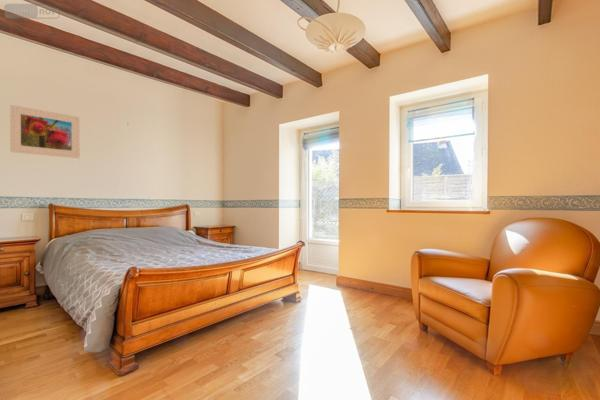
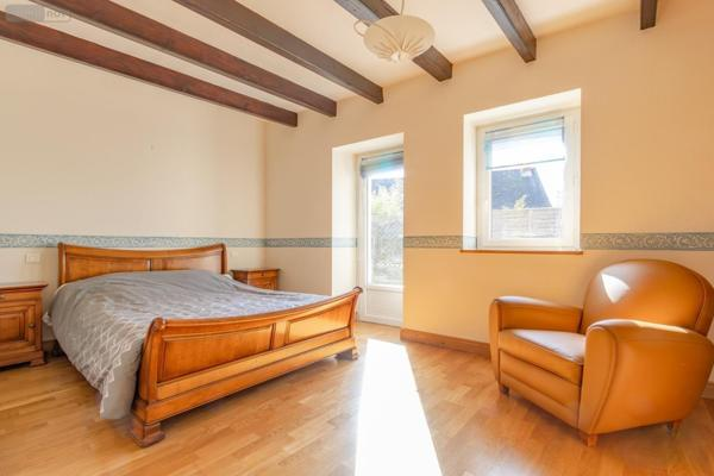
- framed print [9,104,81,159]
